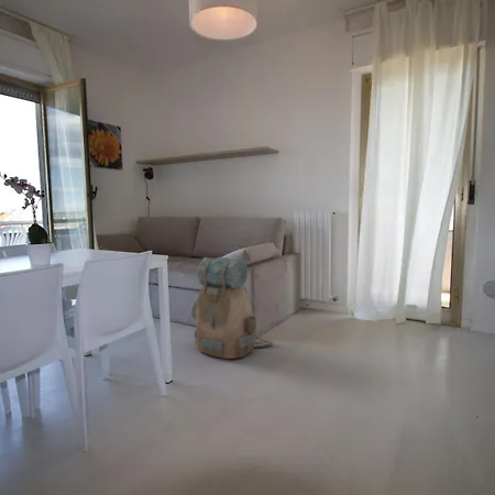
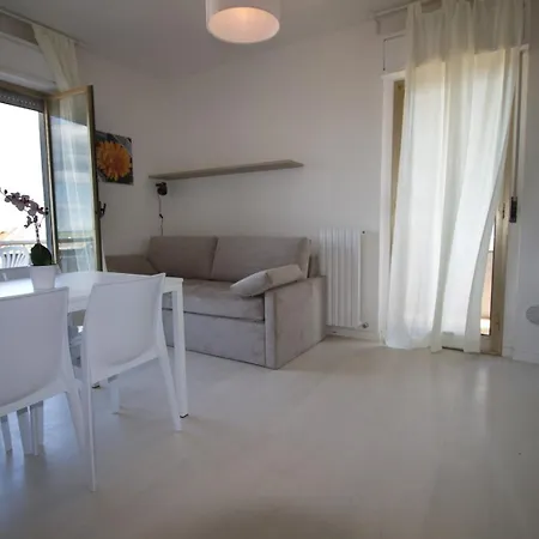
- backpack [190,256,275,360]
